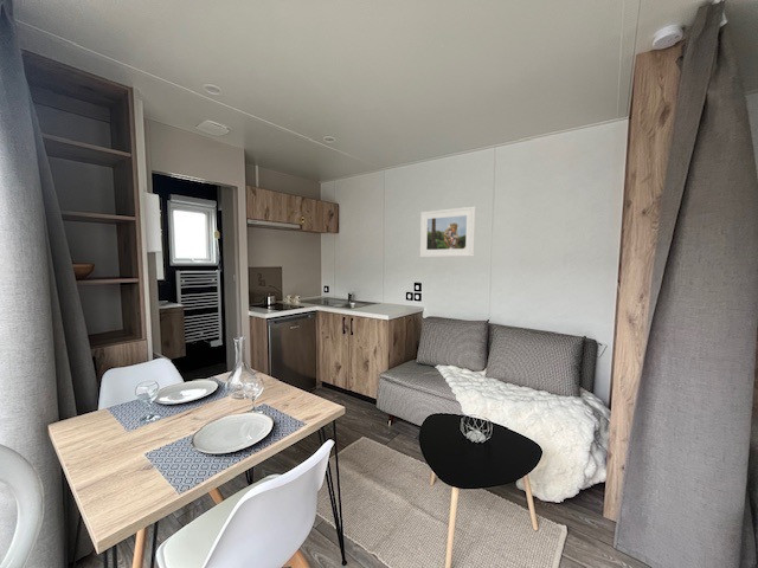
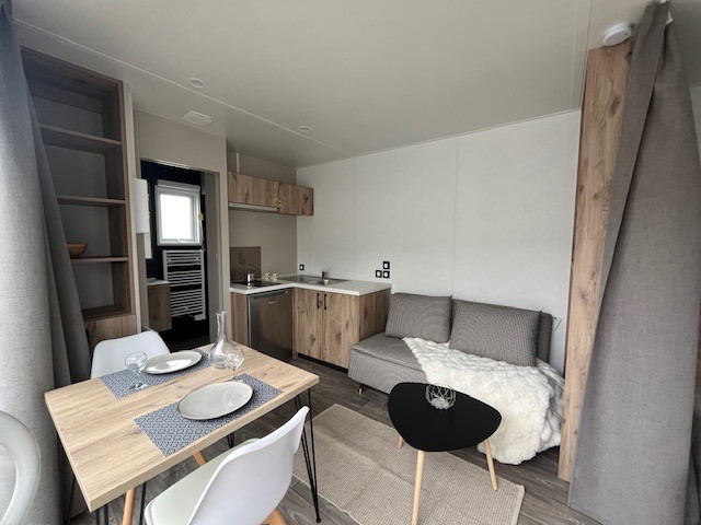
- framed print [419,206,476,258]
